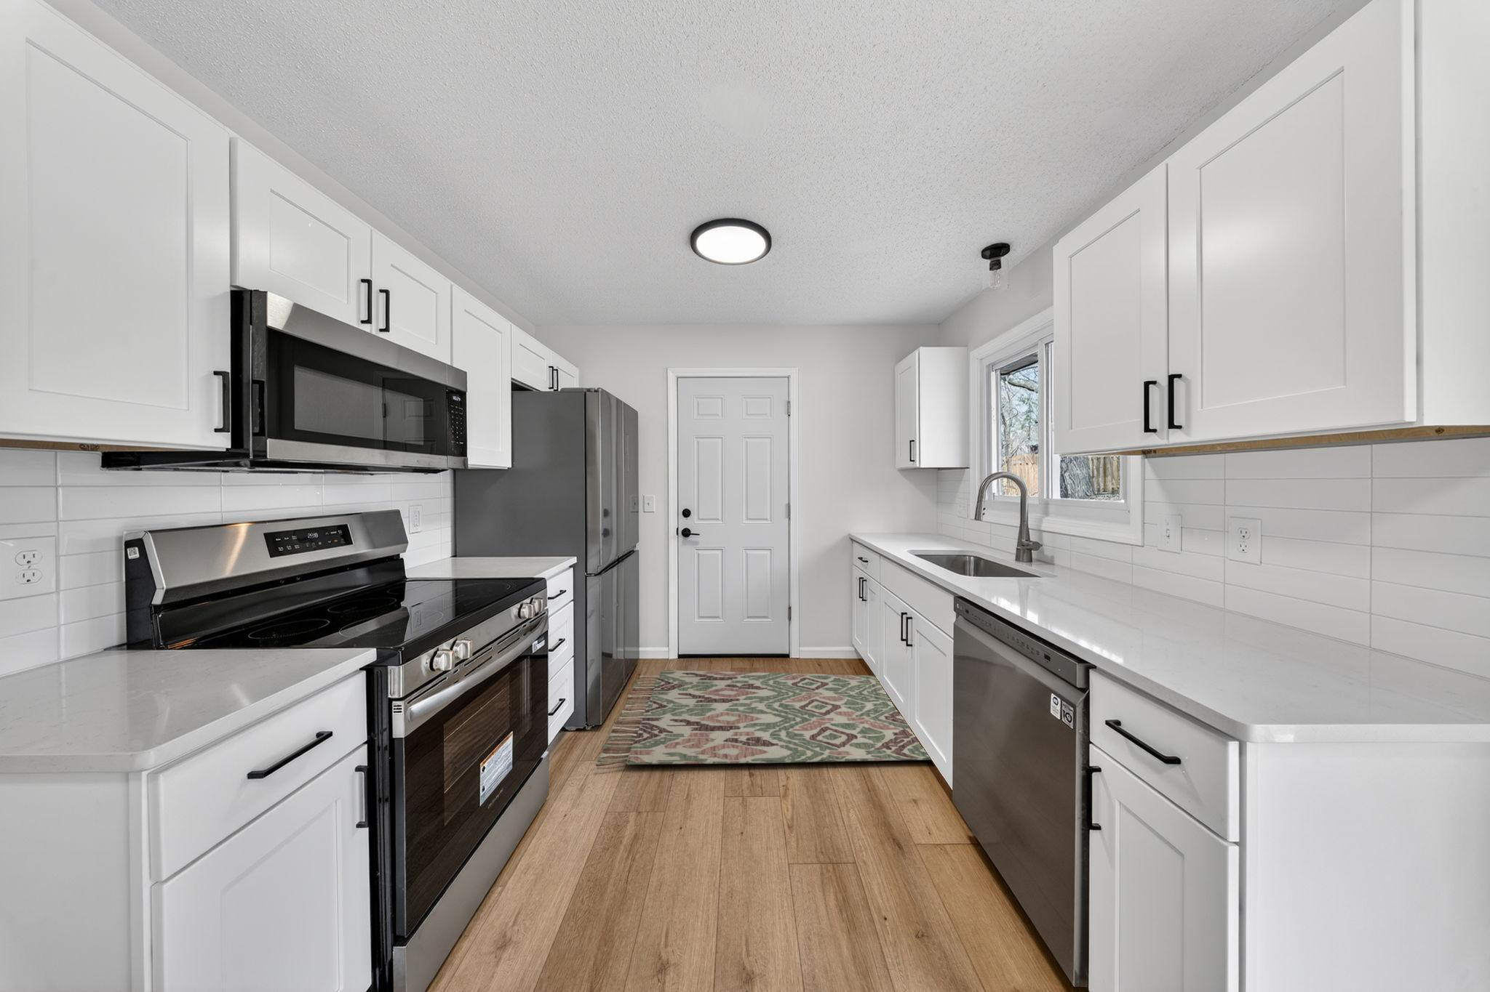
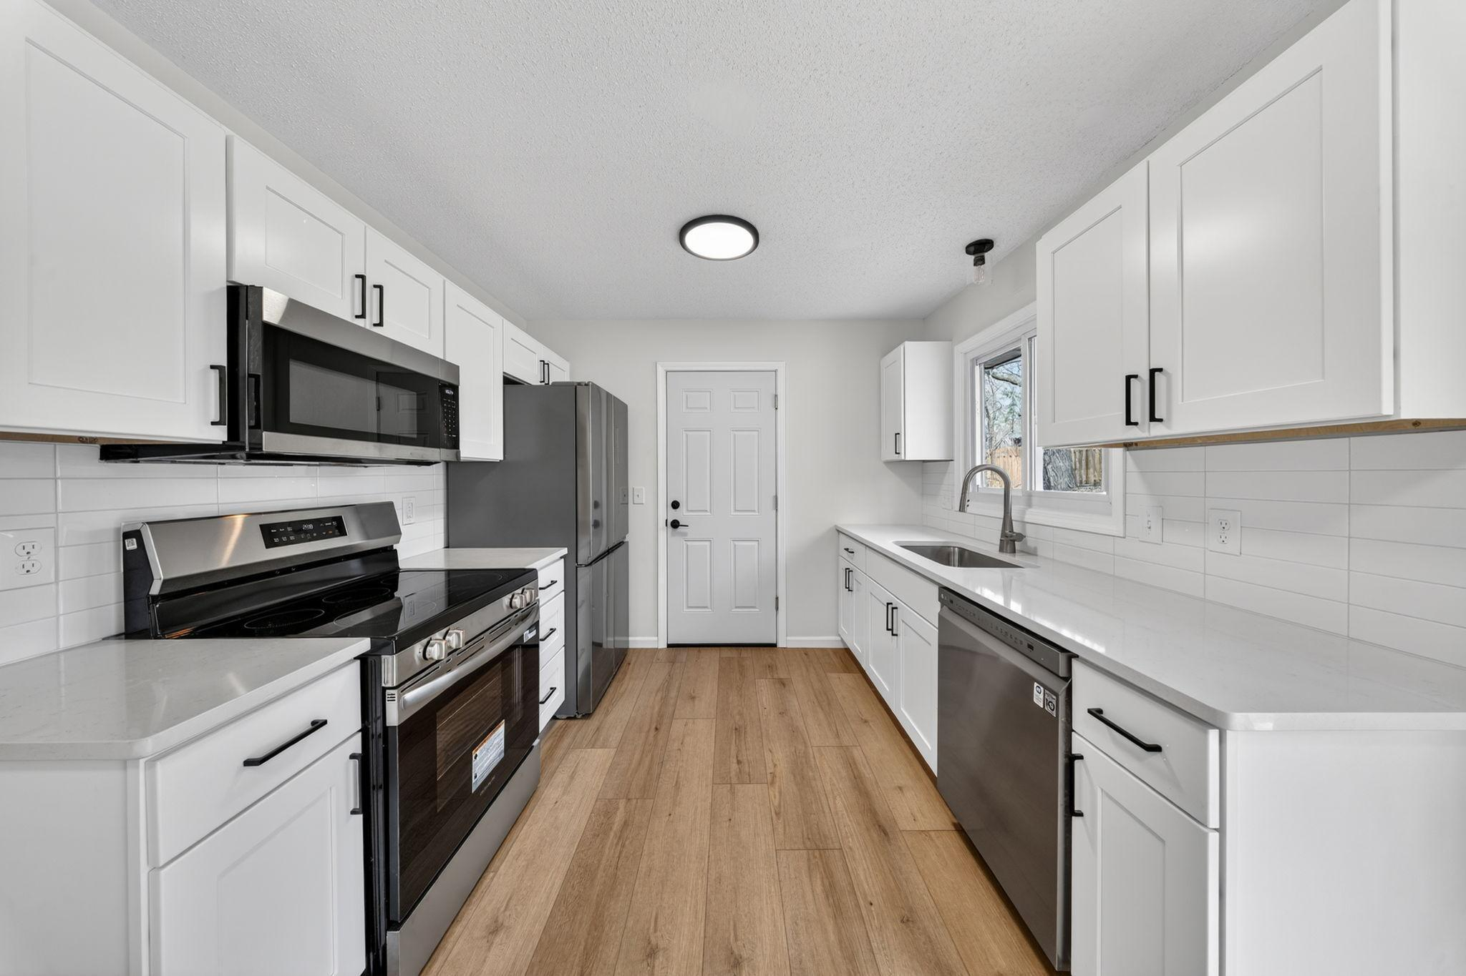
- rug [595,670,932,767]
